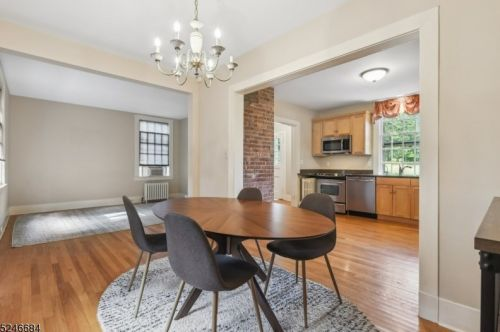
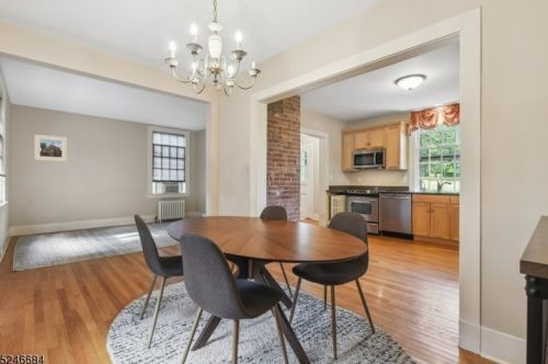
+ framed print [34,134,68,162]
